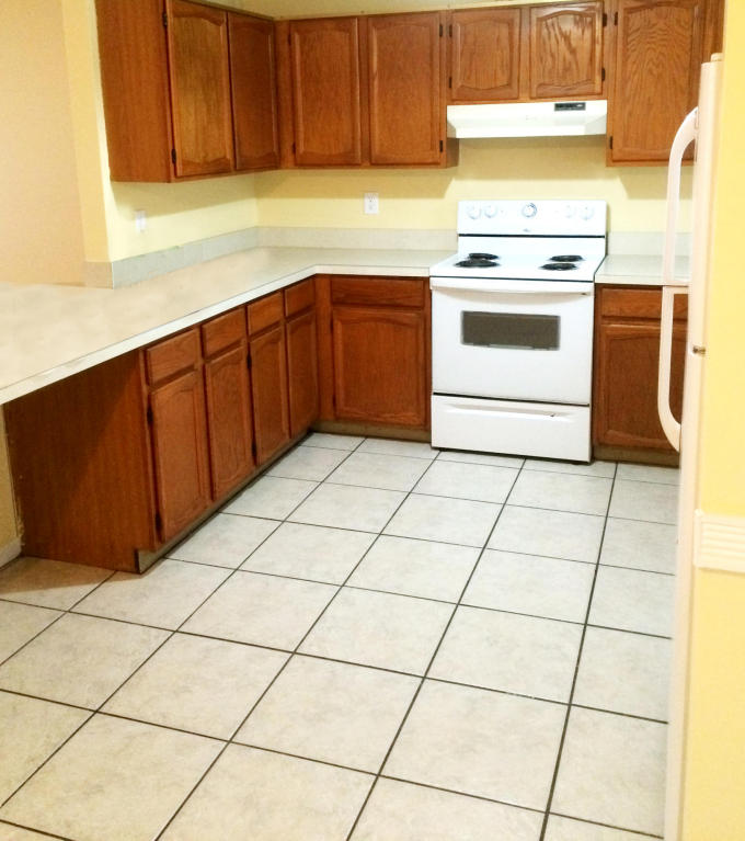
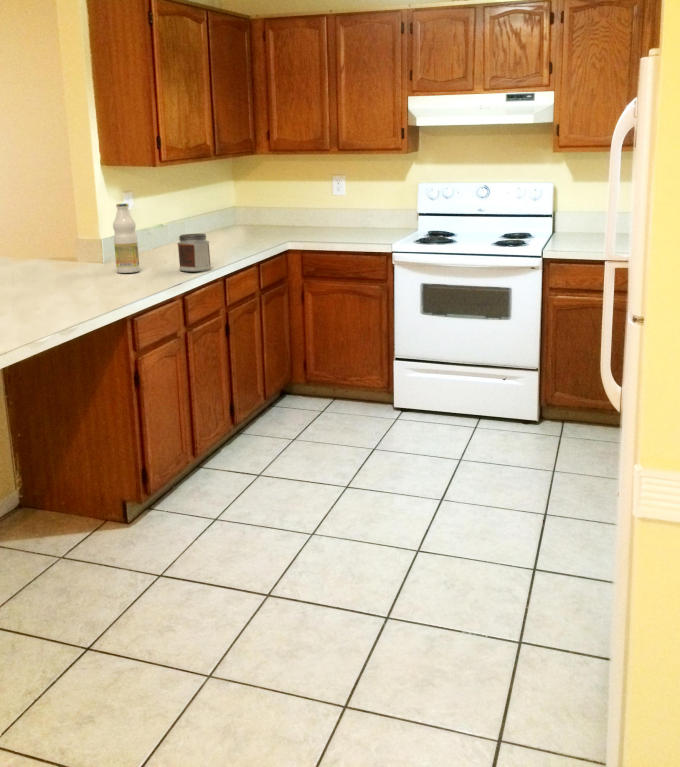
+ jar [176,232,212,273]
+ bottle [112,202,141,274]
